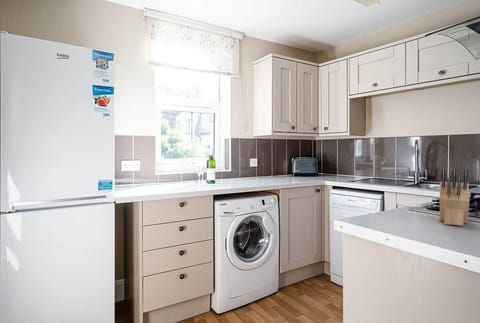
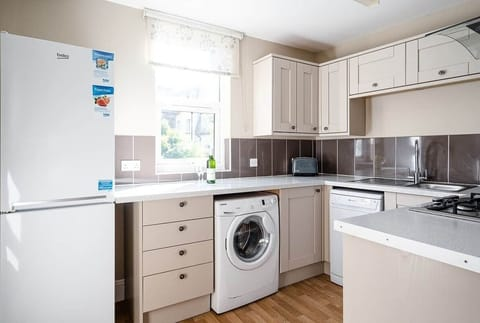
- knife block [439,168,470,227]
